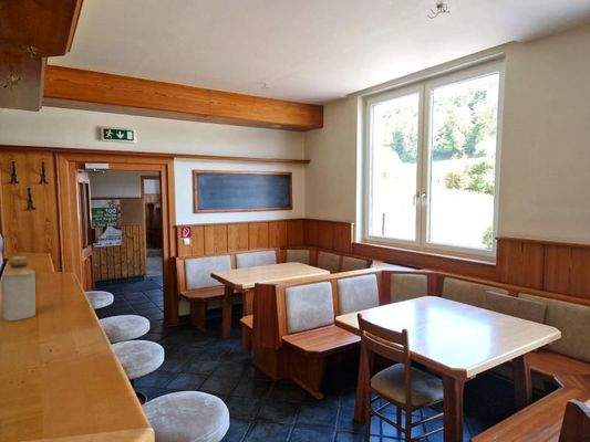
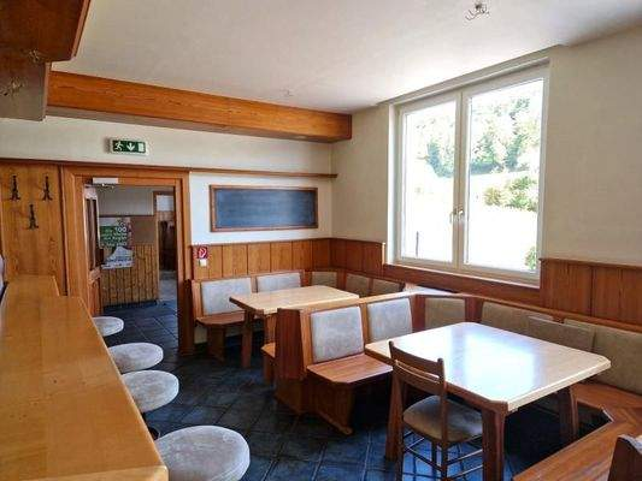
- bottle [1,255,37,322]
